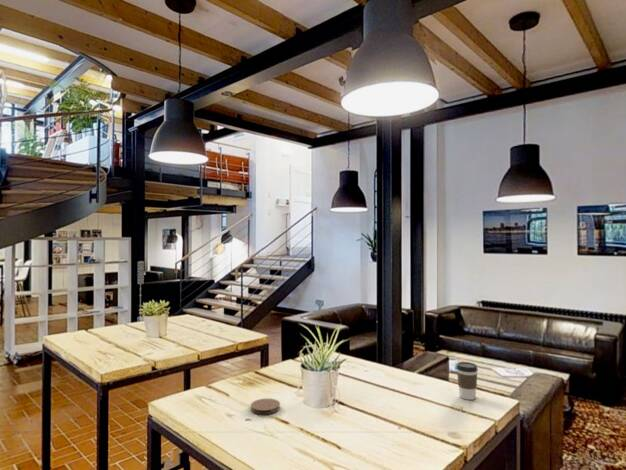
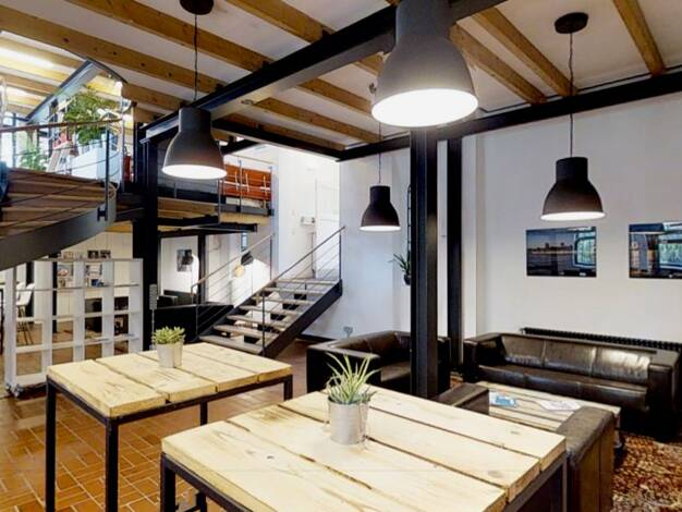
- coffee cup [455,361,479,401]
- coaster [250,397,281,415]
